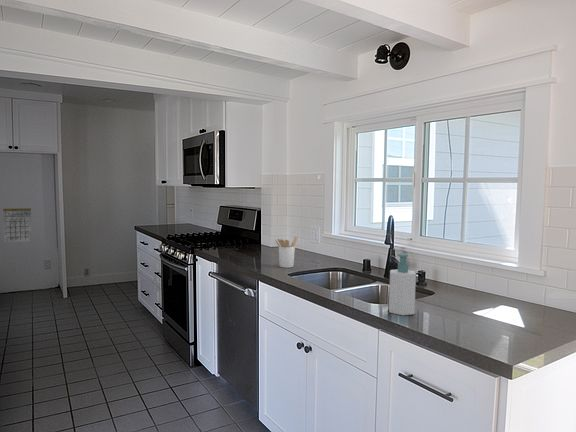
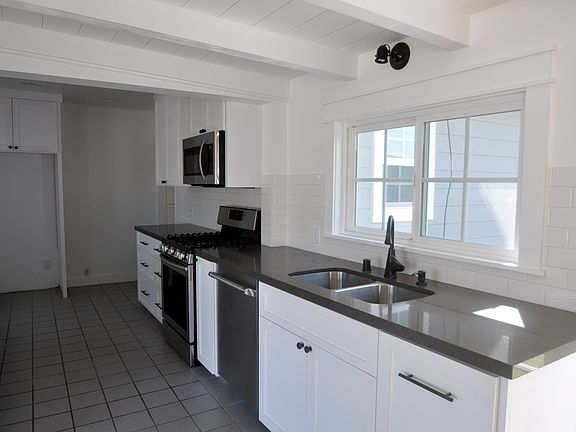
- calendar [2,200,33,243]
- utensil holder [275,236,298,269]
- soap bottle [388,253,417,317]
